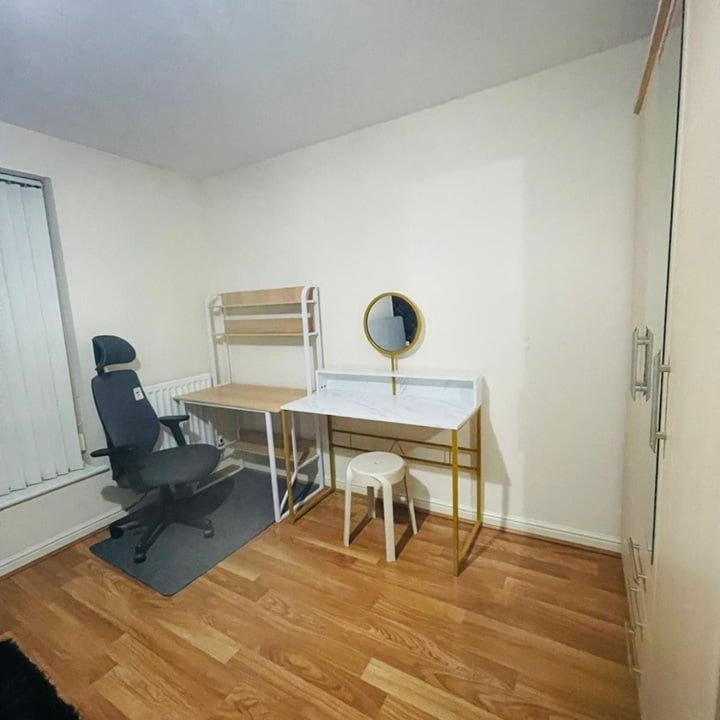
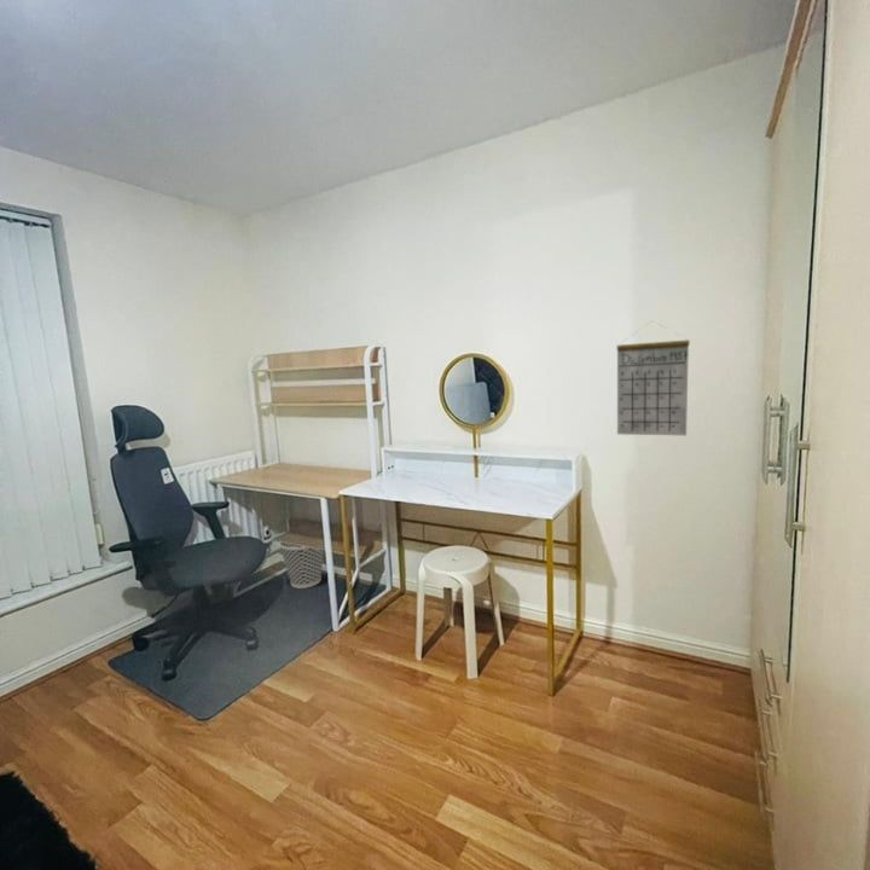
+ wastebasket [278,540,325,590]
+ calendar [615,319,691,436]
